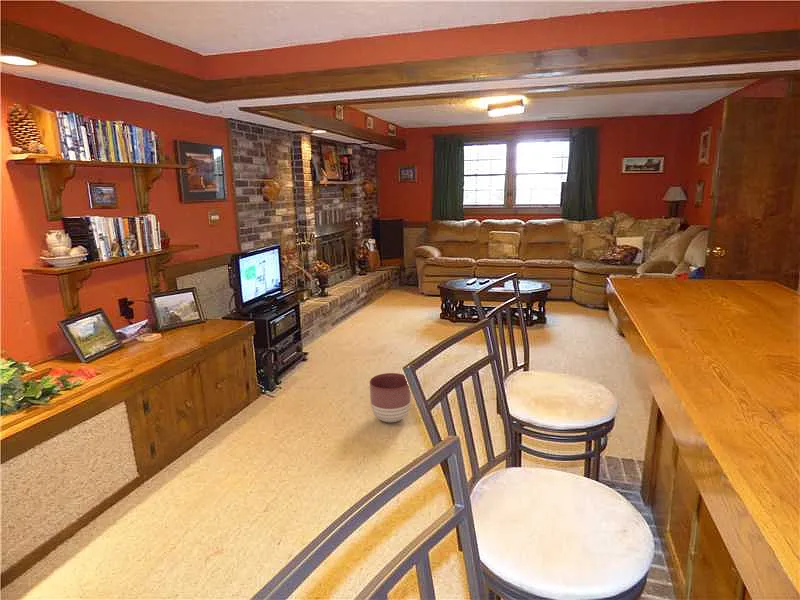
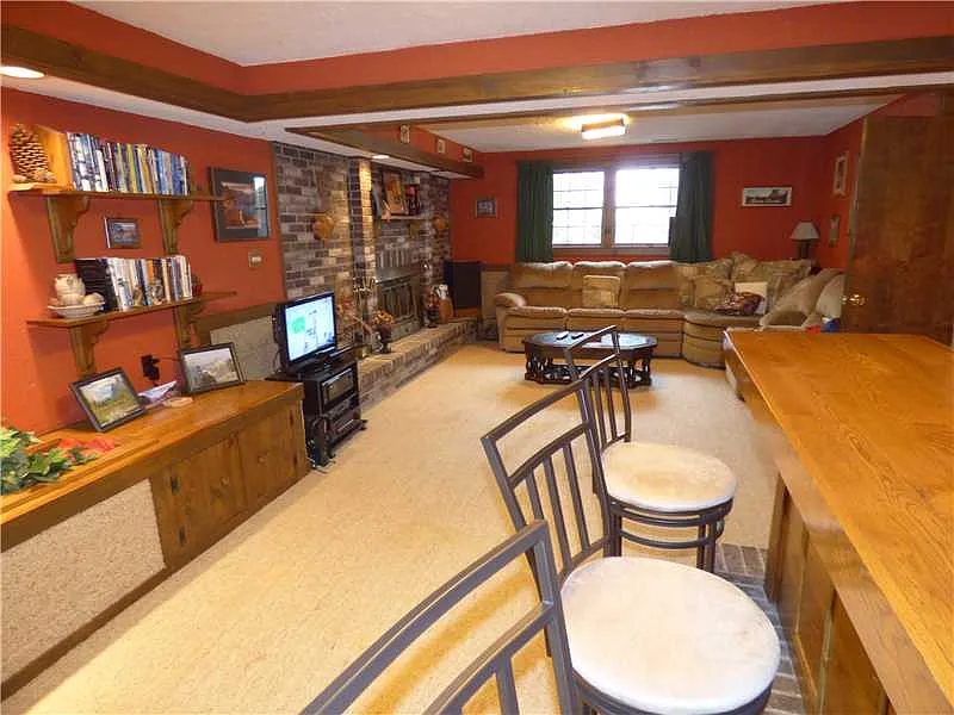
- planter [369,372,412,423]
